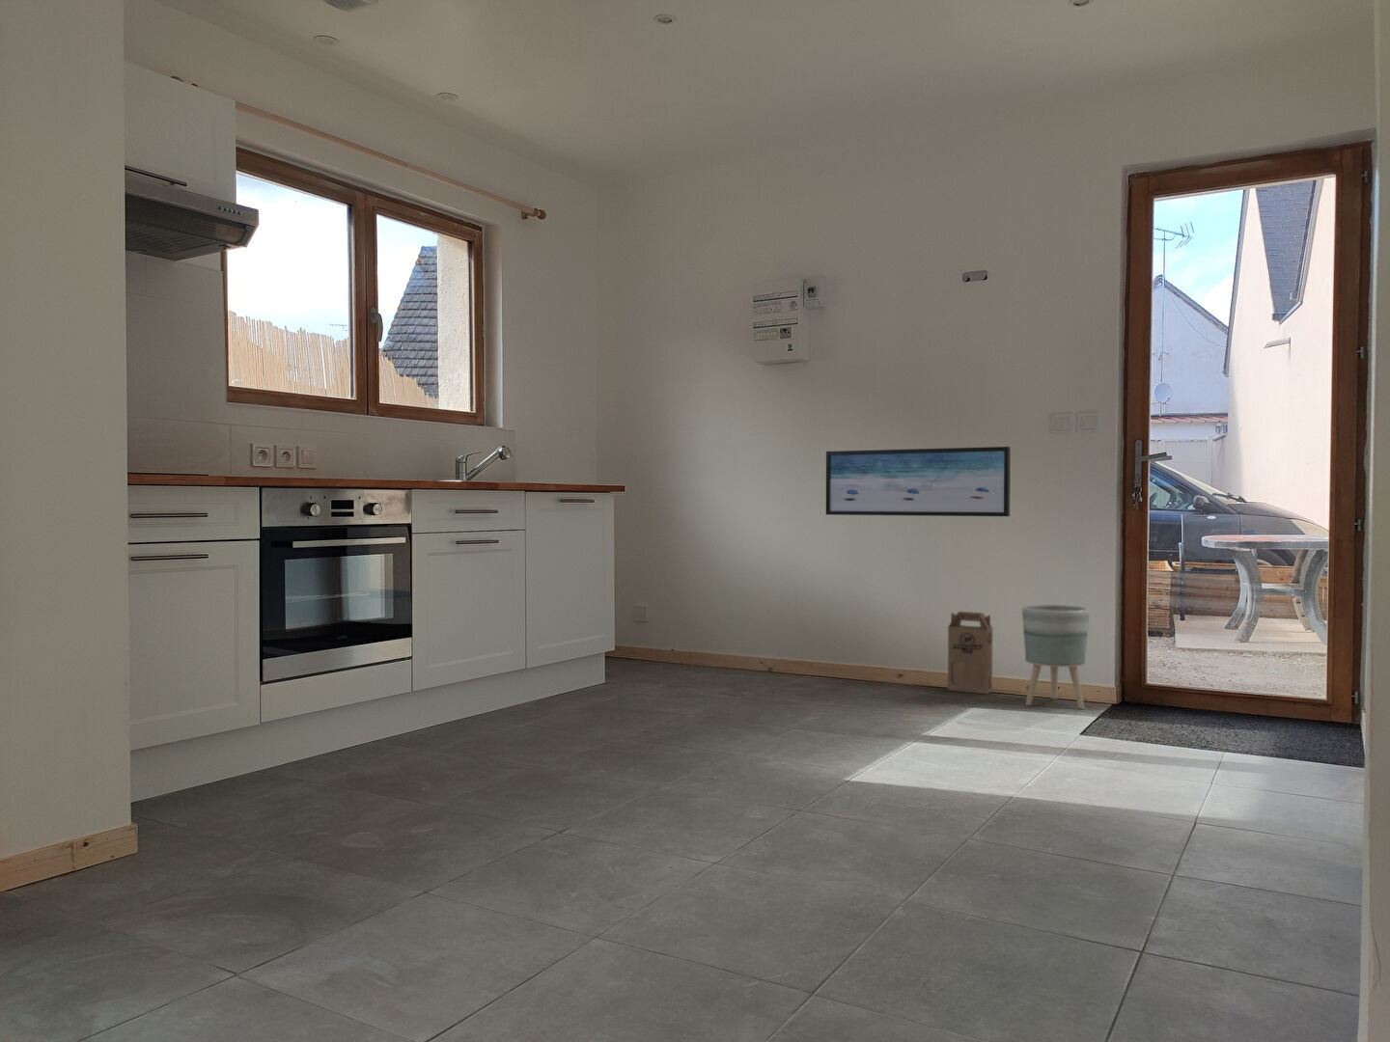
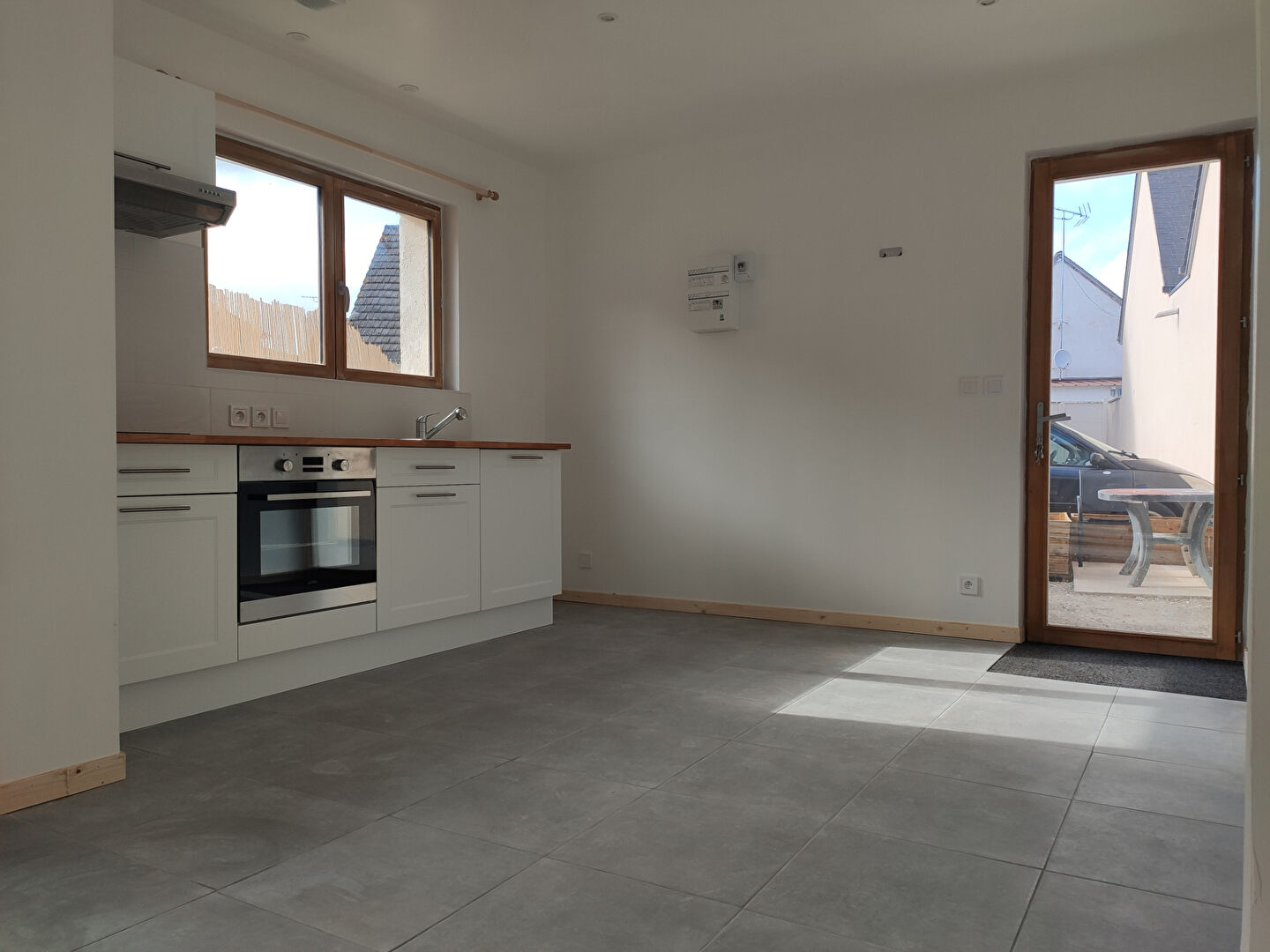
- planter [1021,604,1091,710]
- wall art [825,445,1011,517]
- cardboard box [947,611,994,695]
